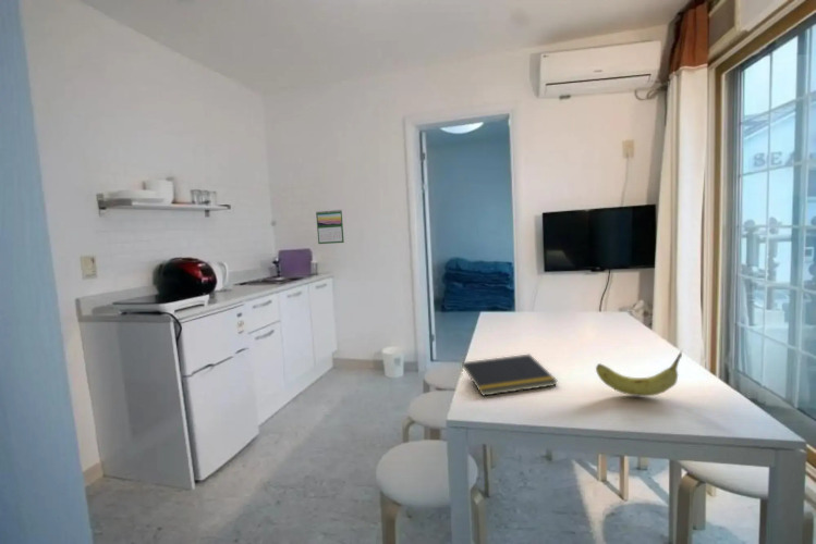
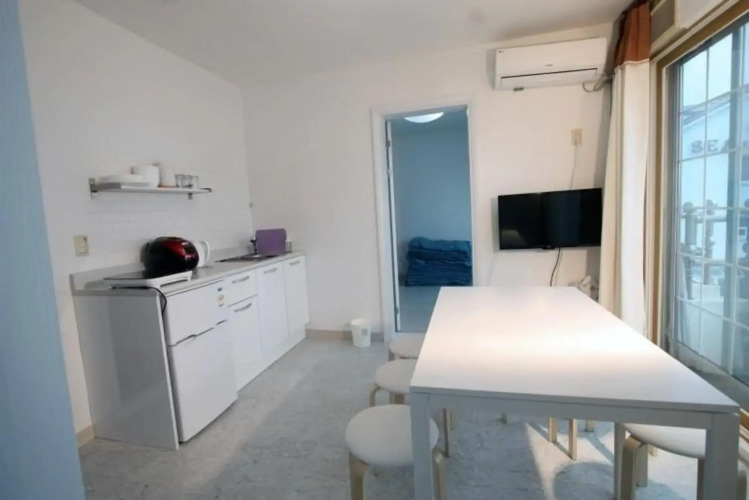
- notepad [460,354,559,397]
- fruit [595,348,683,397]
- calendar [315,209,345,245]
